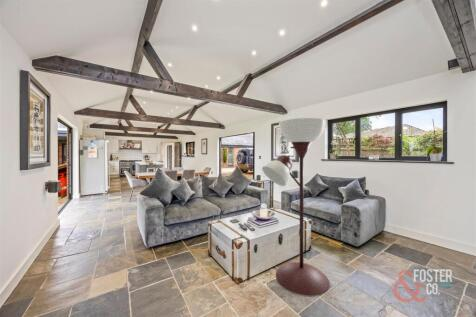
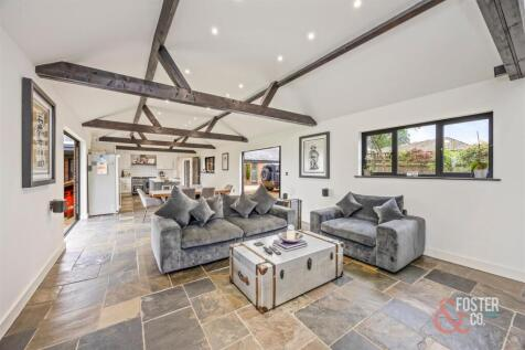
- floor lamp [261,117,331,297]
